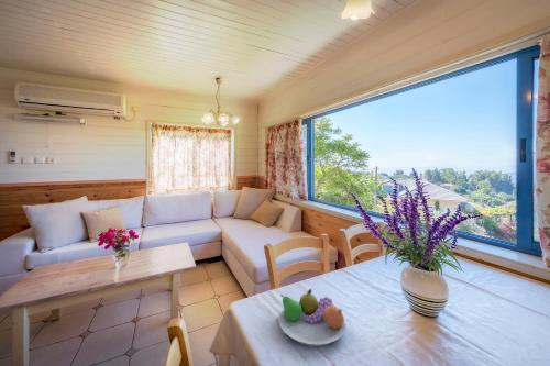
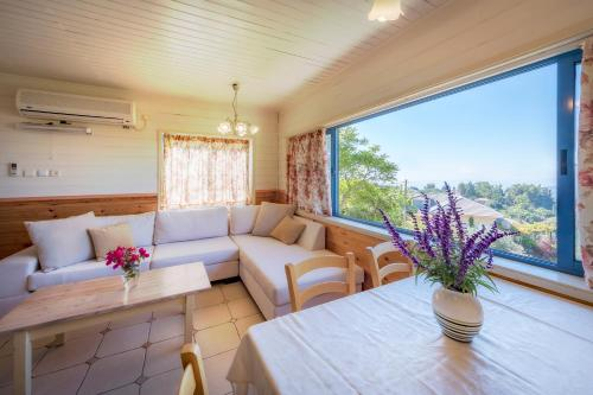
- fruit bowl [277,288,346,347]
